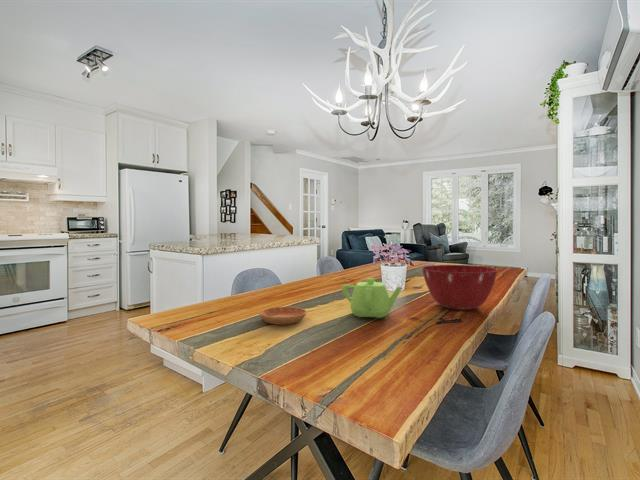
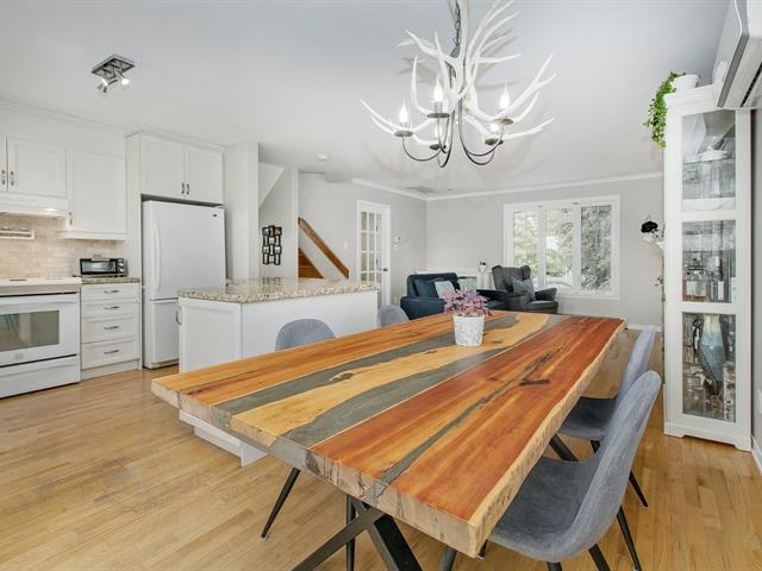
- teapot [341,277,403,319]
- mixing bowl [420,264,500,311]
- saucer [259,306,308,325]
